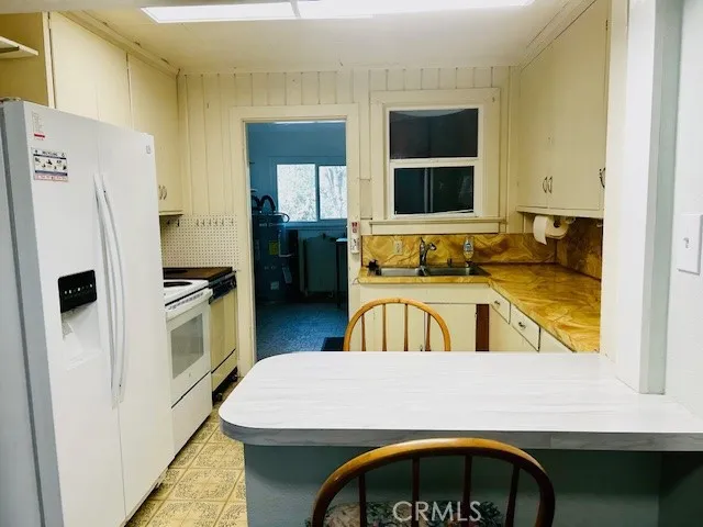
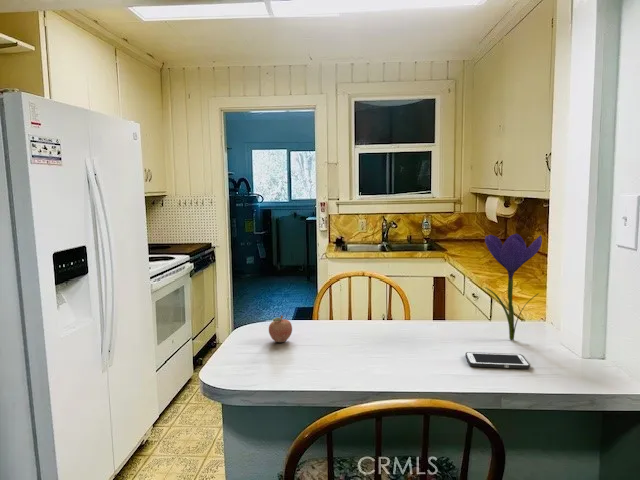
+ cell phone [465,351,531,369]
+ flower [484,233,543,341]
+ fruit [268,314,293,343]
